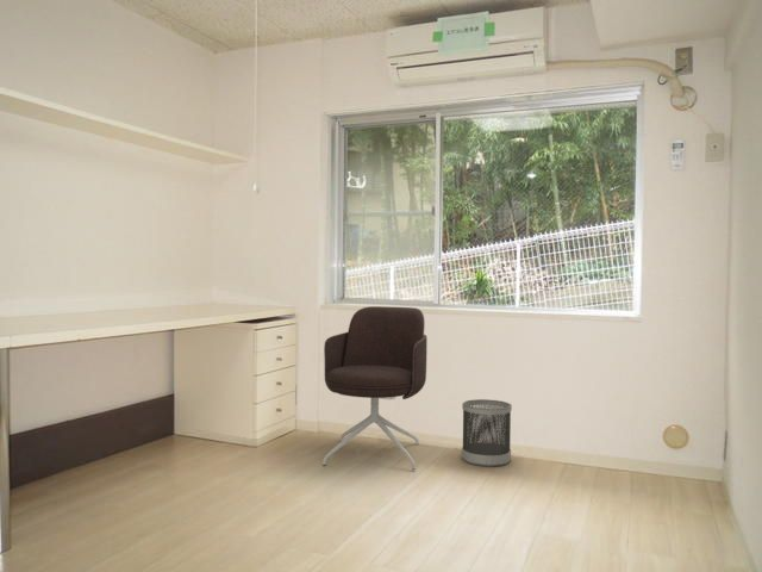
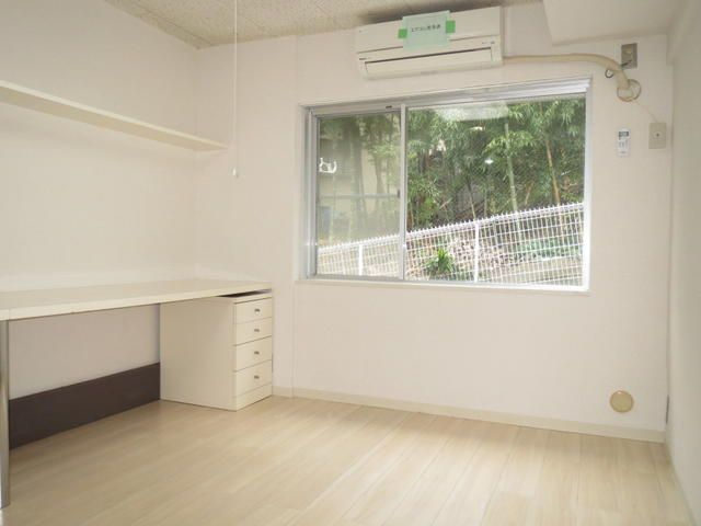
- office chair [321,305,429,471]
- wastebasket [461,398,513,468]
